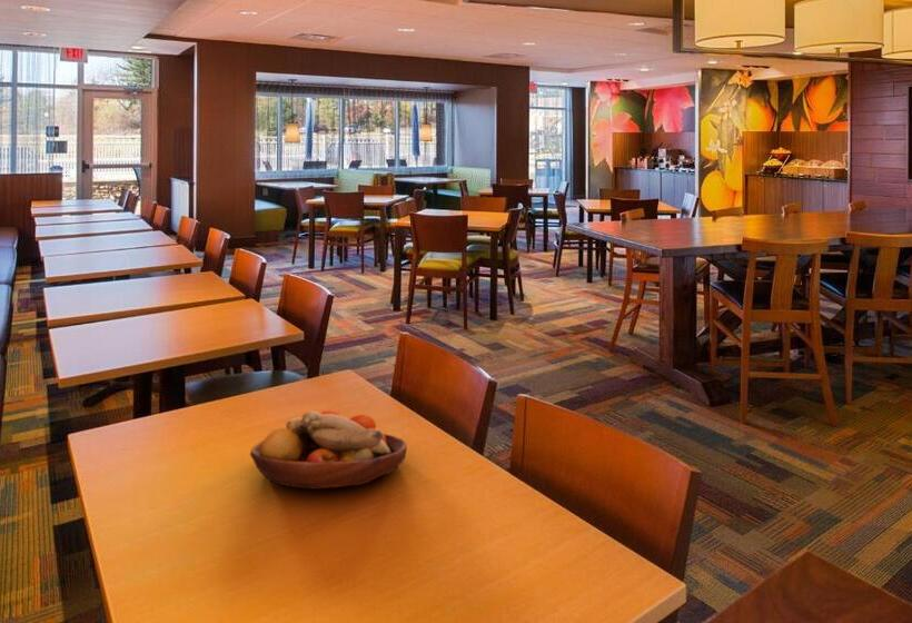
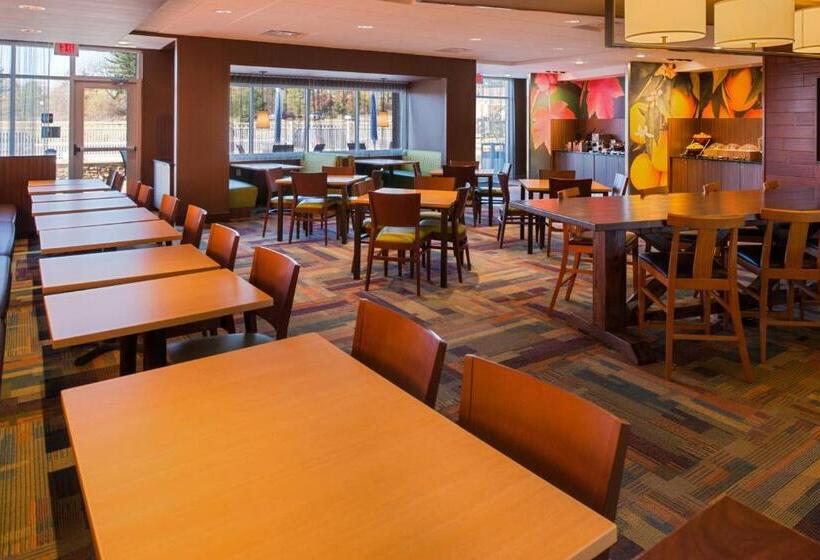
- fruit bowl [249,409,408,491]
